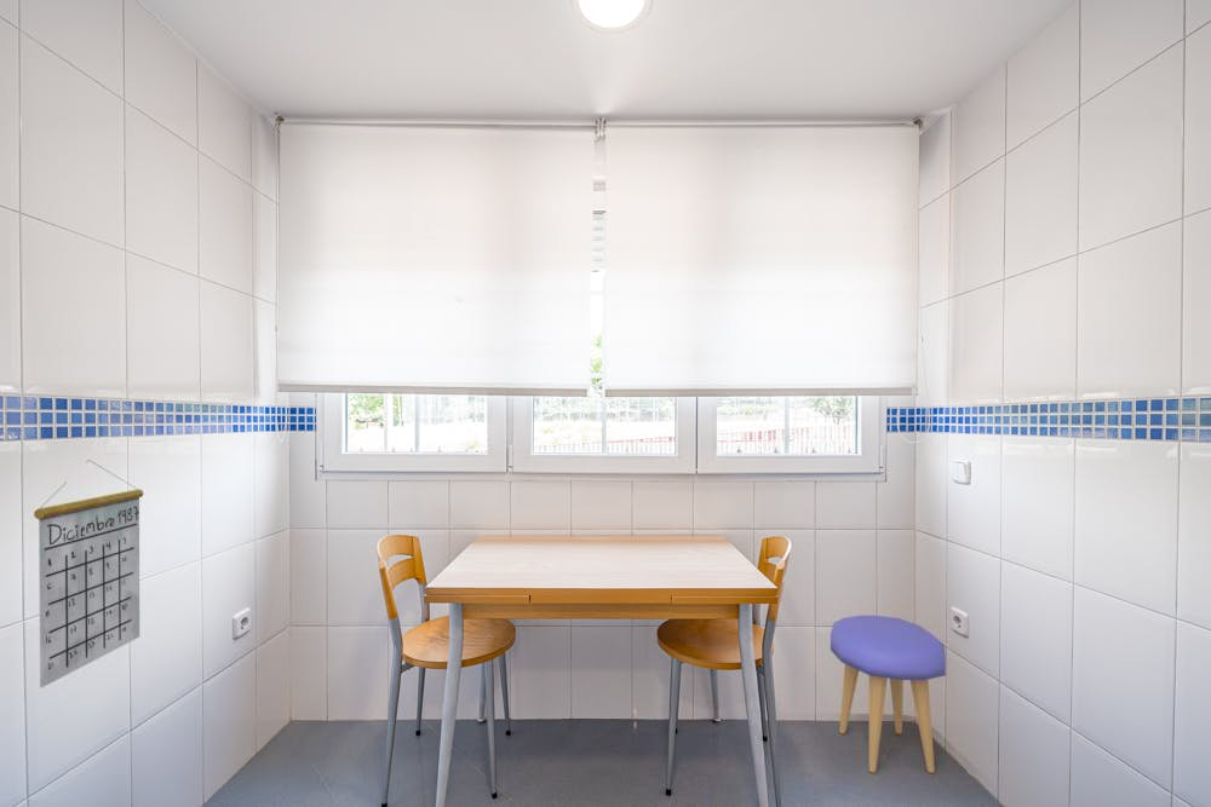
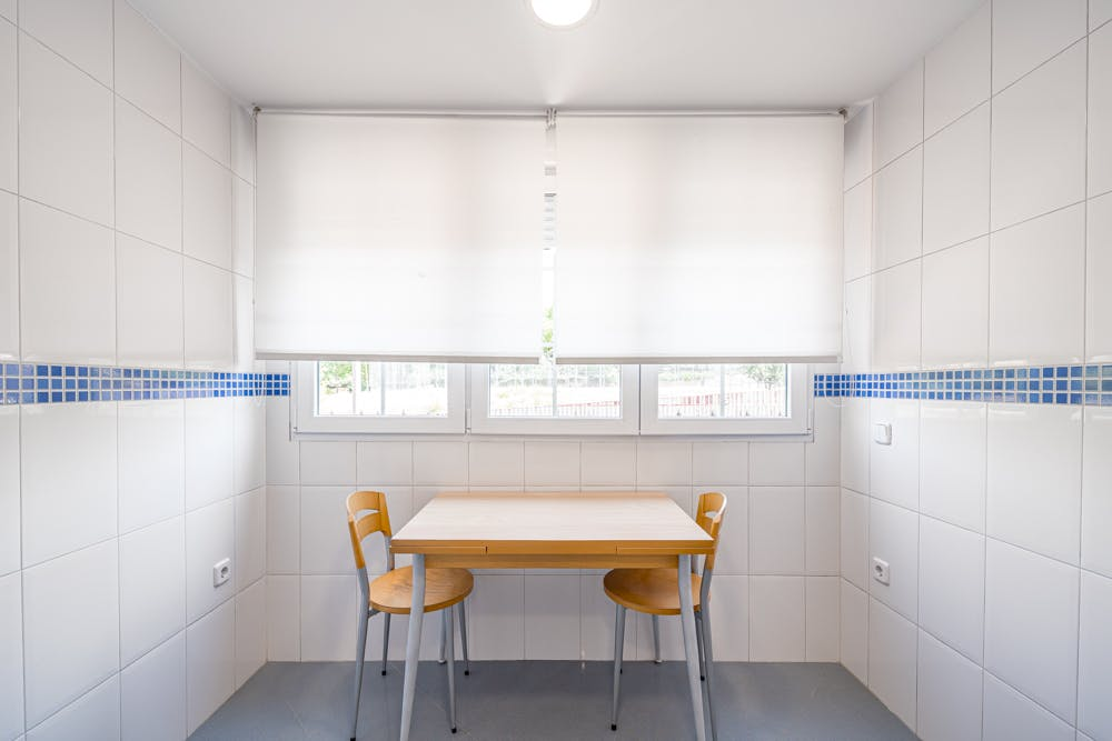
- stool [830,615,947,774]
- calendar [33,459,144,690]
